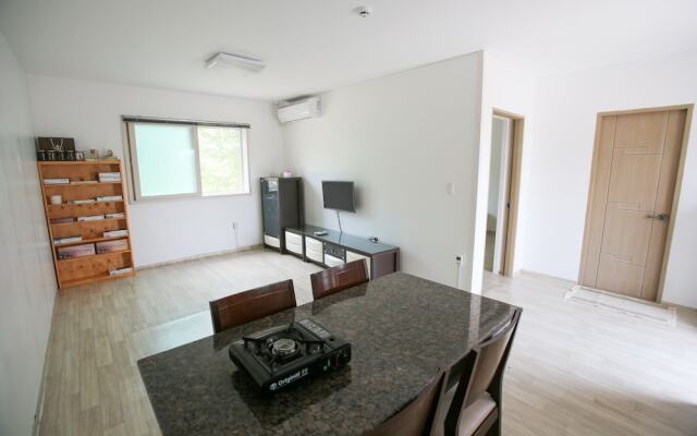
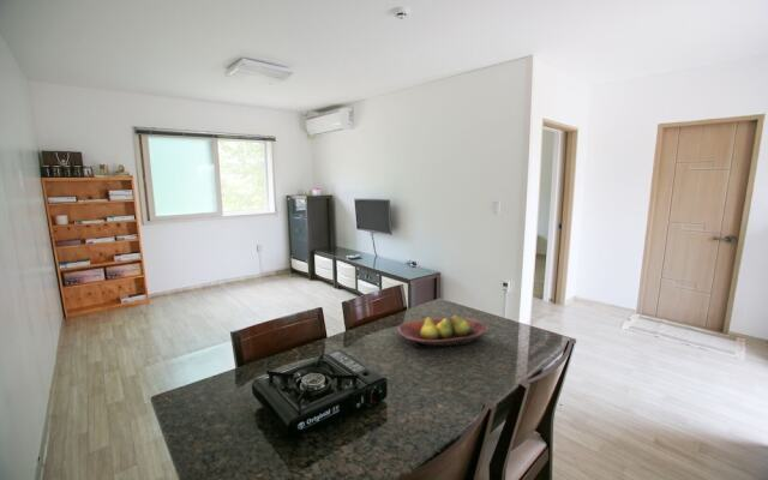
+ fruit bowl [396,314,490,349]
